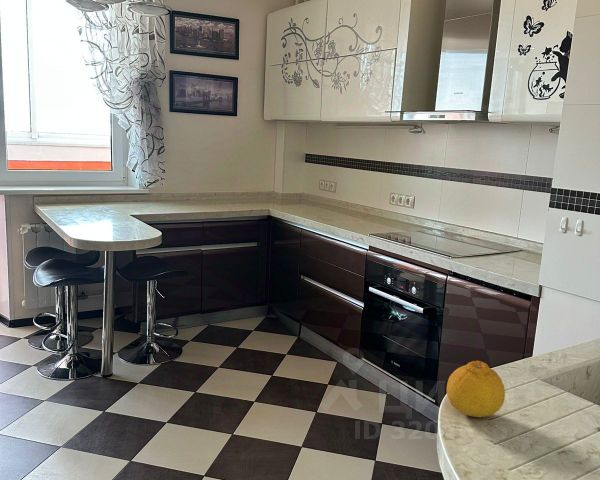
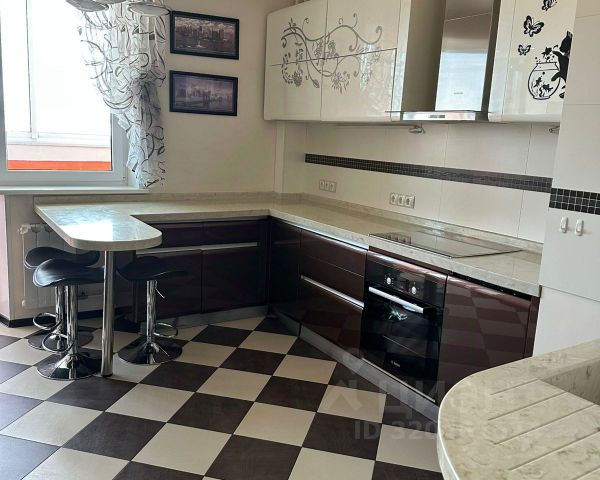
- fruit [446,360,506,418]
